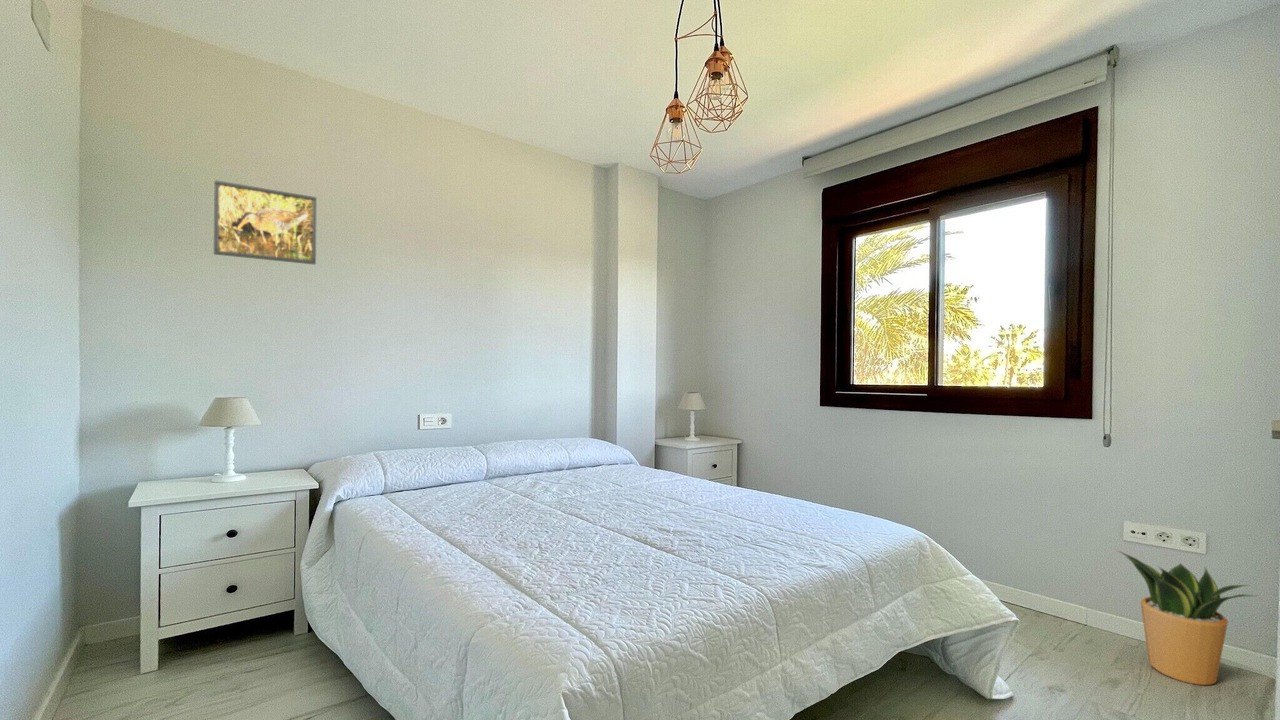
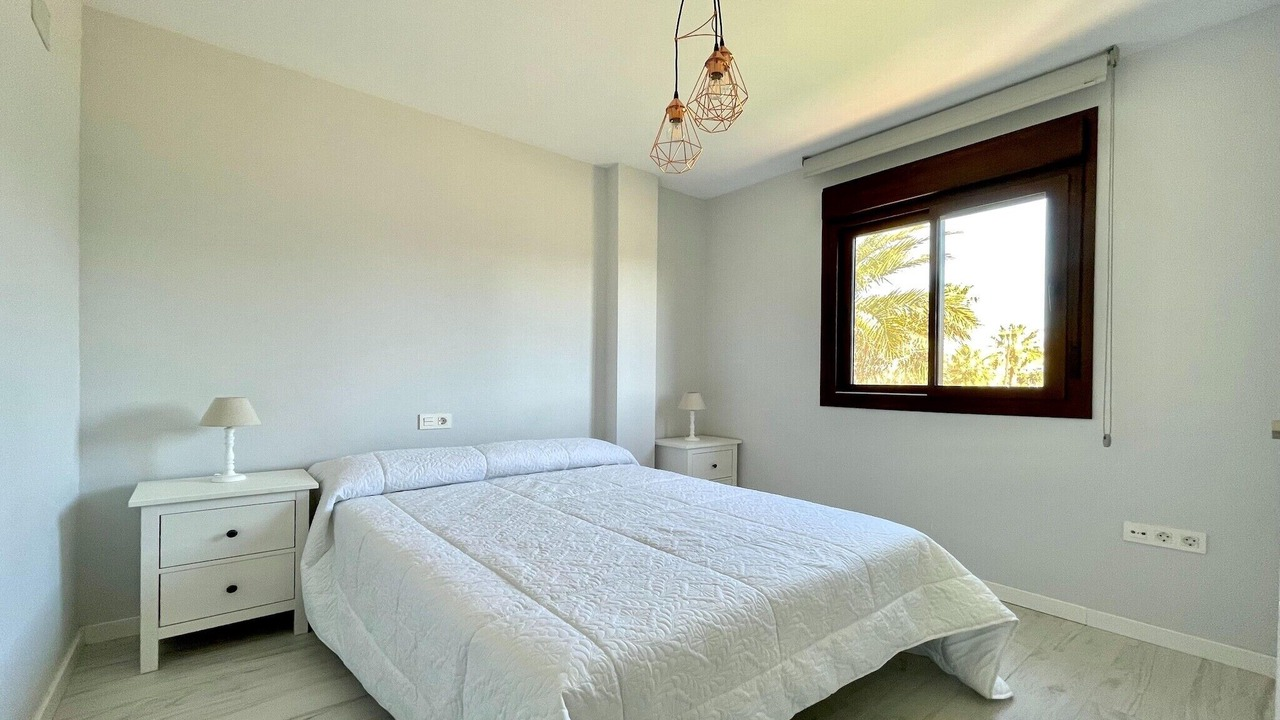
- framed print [213,179,318,266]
- potted plant [1116,549,1257,686]
